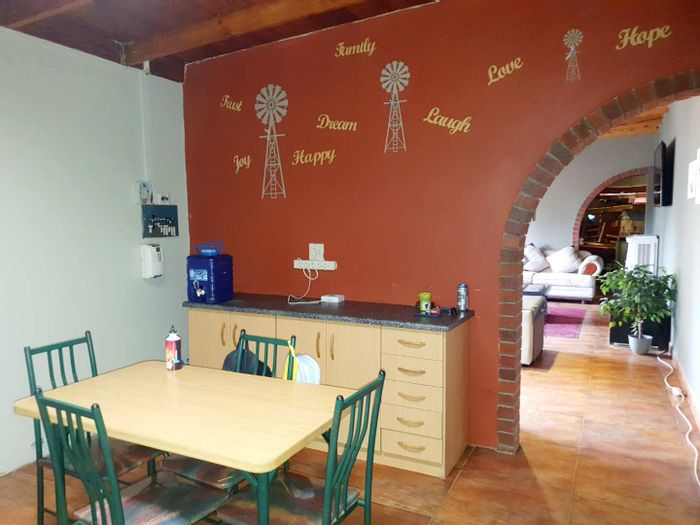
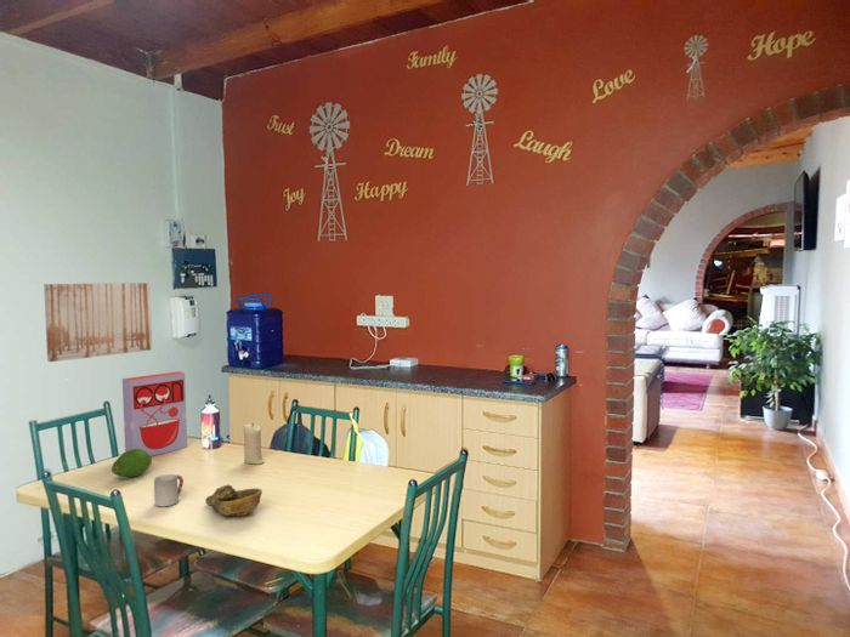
+ wall art [42,281,153,363]
+ candle [242,422,266,465]
+ cup [153,473,185,507]
+ fruit [110,449,153,478]
+ cereal box [121,370,188,457]
+ decorative bowl [204,483,264,517]
